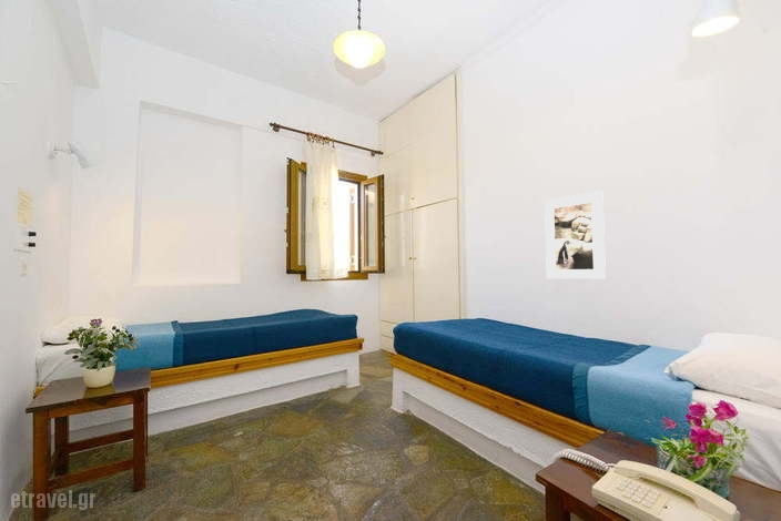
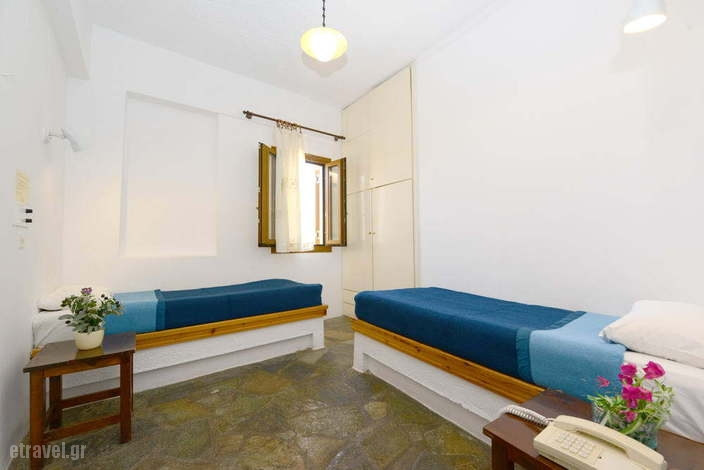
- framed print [544,190,607,280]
